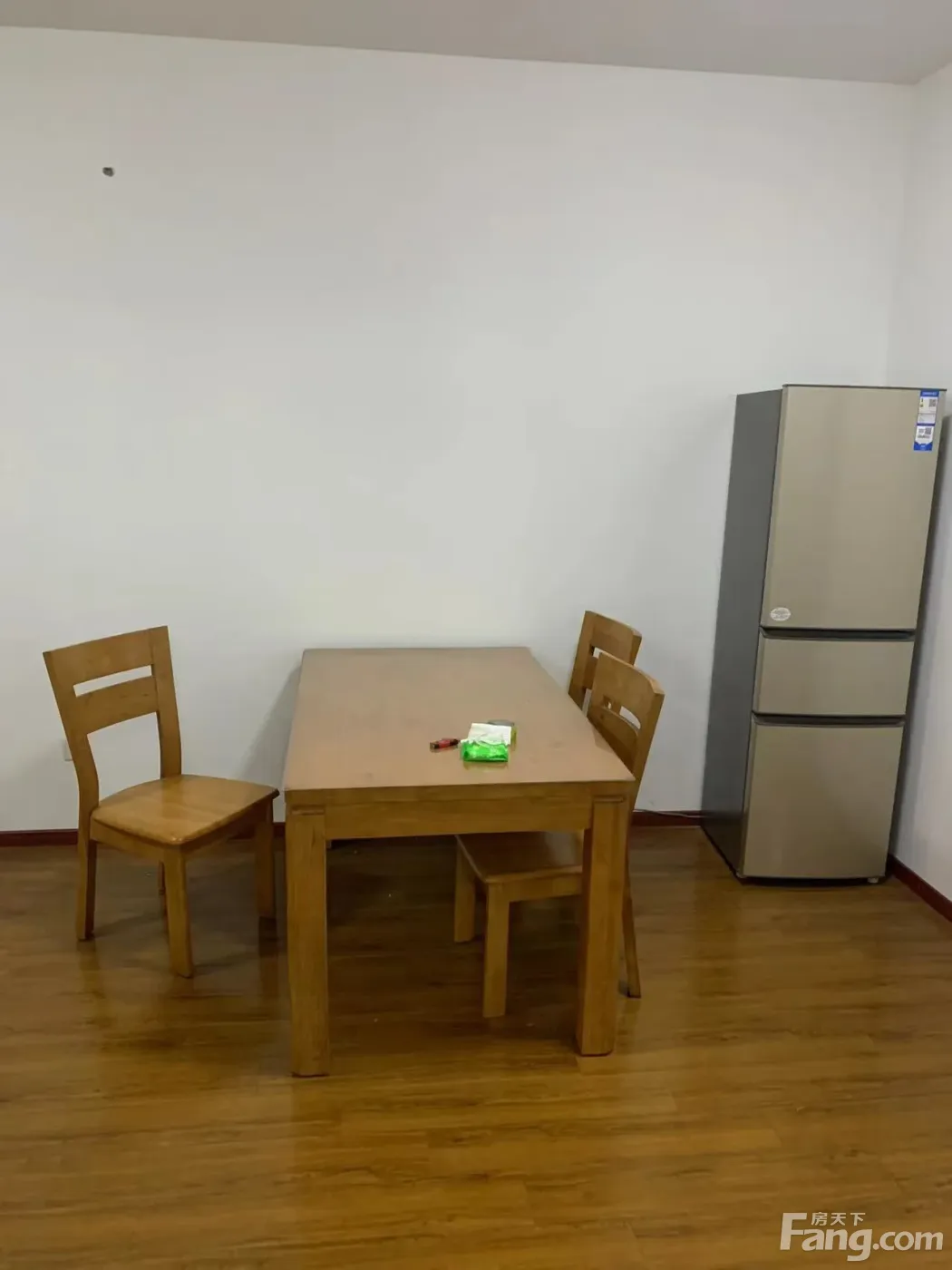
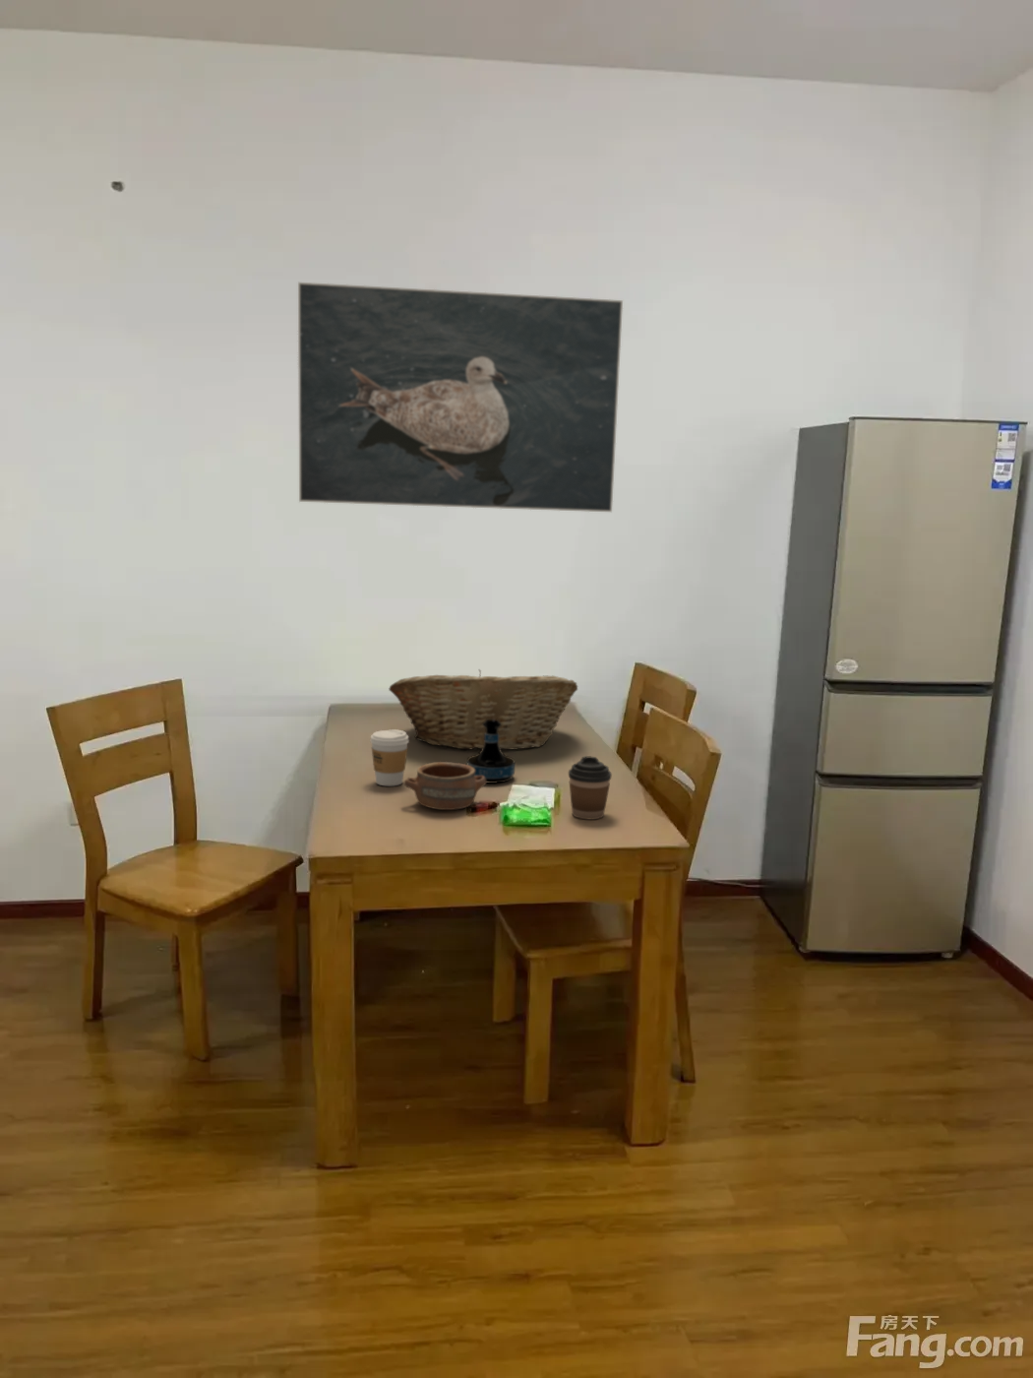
+ tequila bottle [467,718,515,784]
+ coffee cup [567,756,613,820]
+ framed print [297,281,624,513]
+ fruit basket [387,668,578,751]
+ pottery [404,761,487,811]
+ coffee cup [369,728,410,787]
